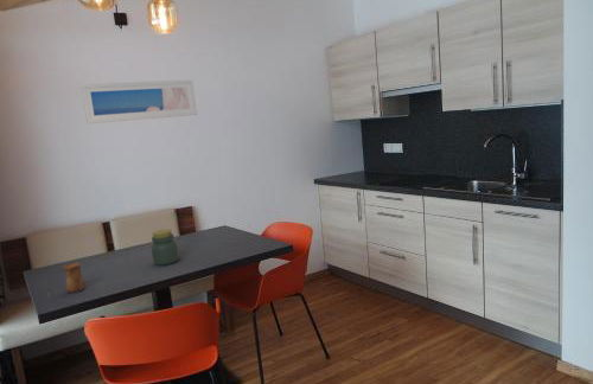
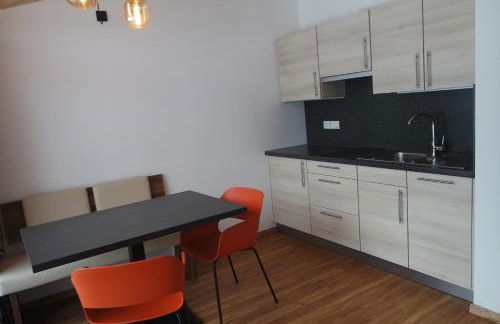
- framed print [79,79,198,124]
- jar [151,229,180,267]
- cup [63,262,87,294]
